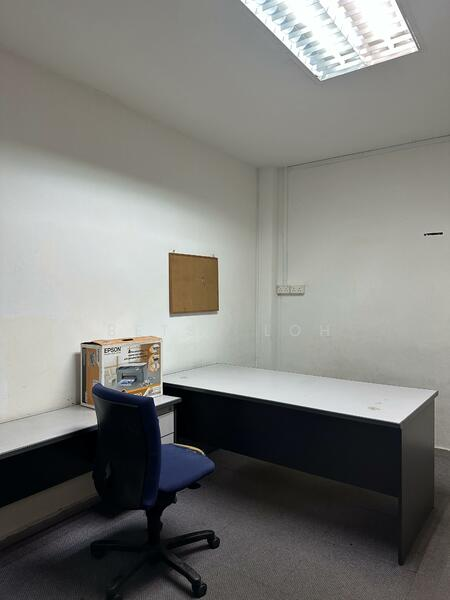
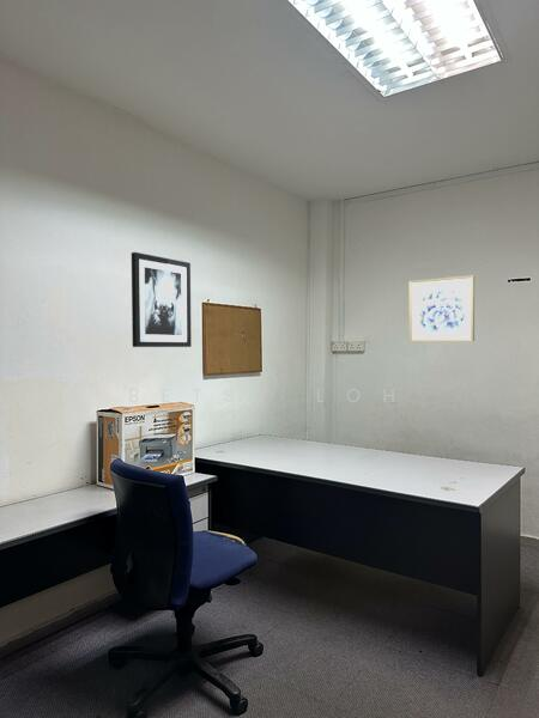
+ wall art [131,251,193,348]
+ wall art [408,274,476,343]
